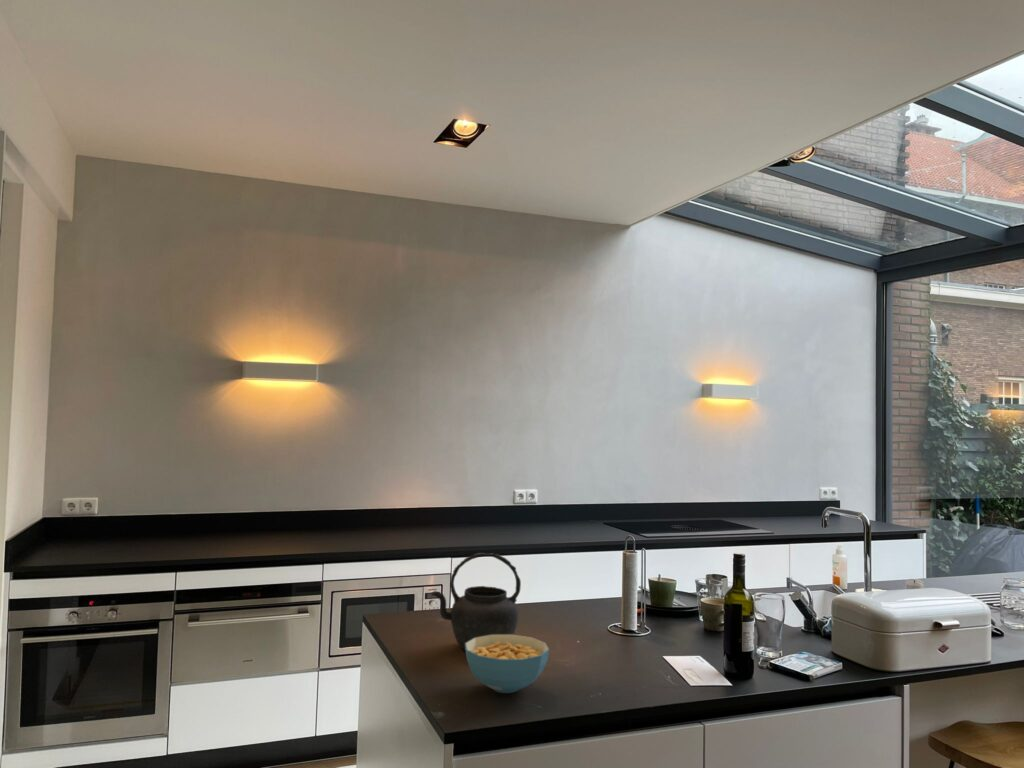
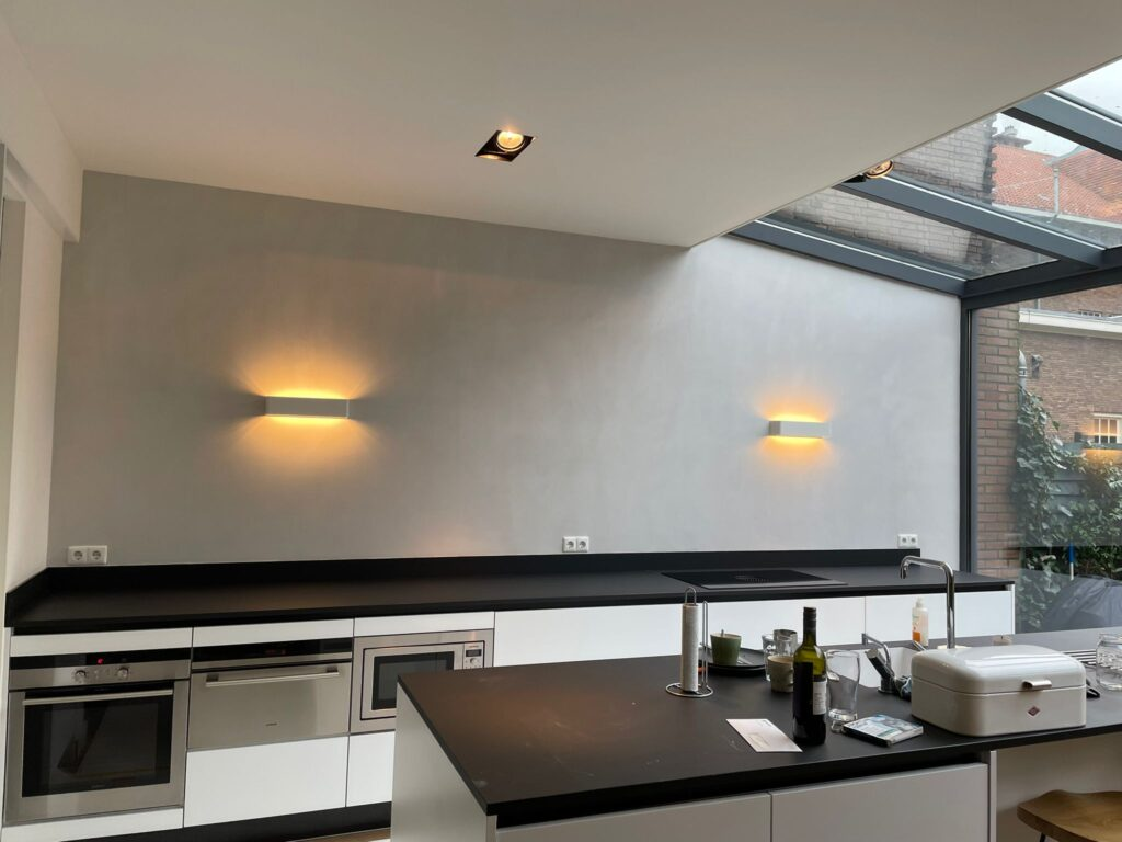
- cereal bowl [465,634,550,694]
- kettle [430,552,522,651]
